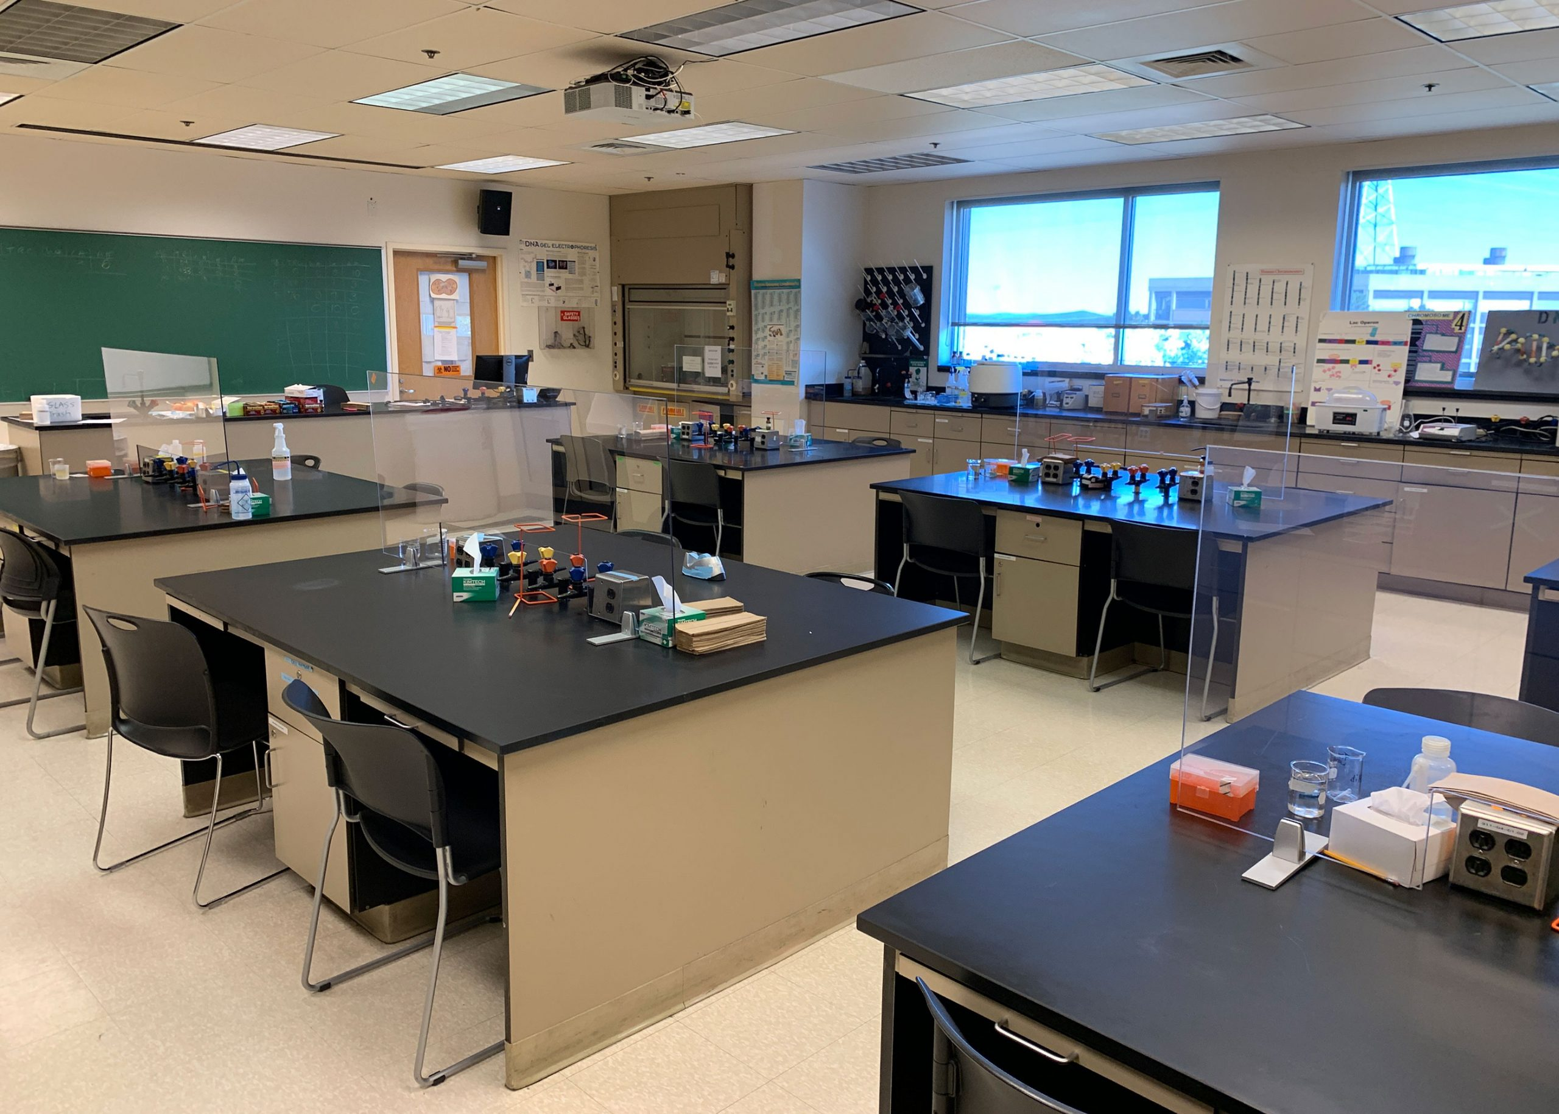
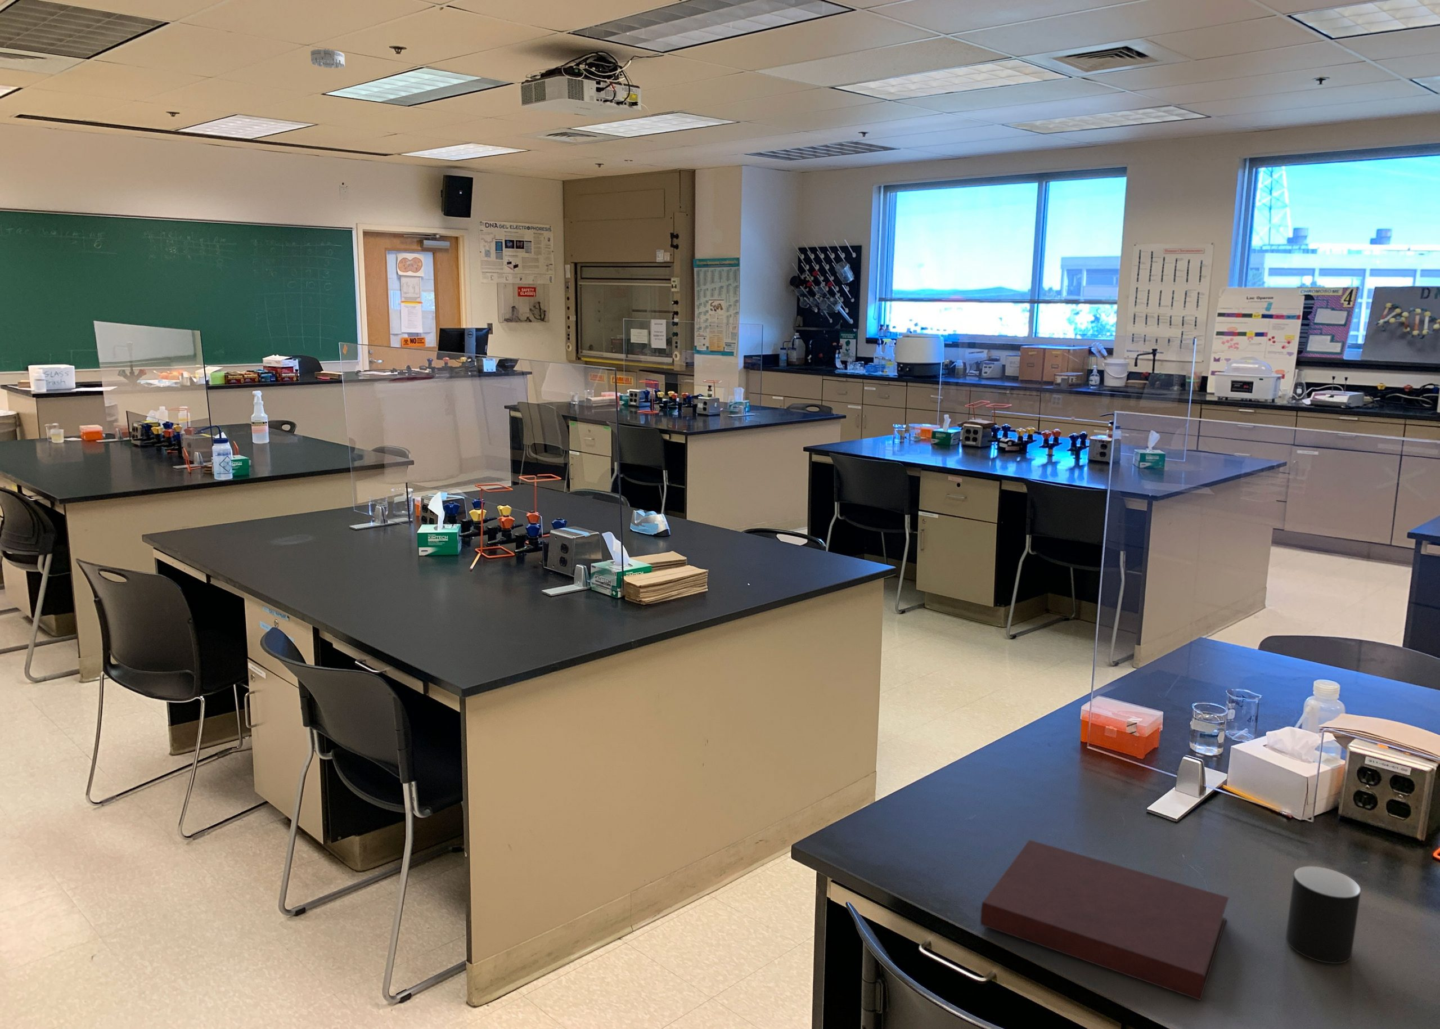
+ notebook [980,840,1230,1001]
+ cup [1285,865,1361,964]
+ smoke detector [310,48,345,69]
